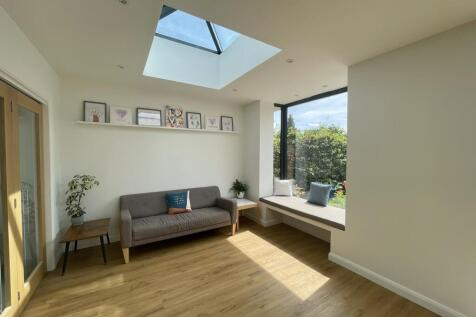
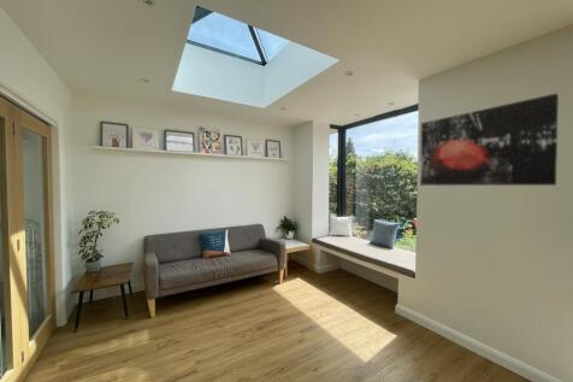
+ wall art [419,93,560,187]
